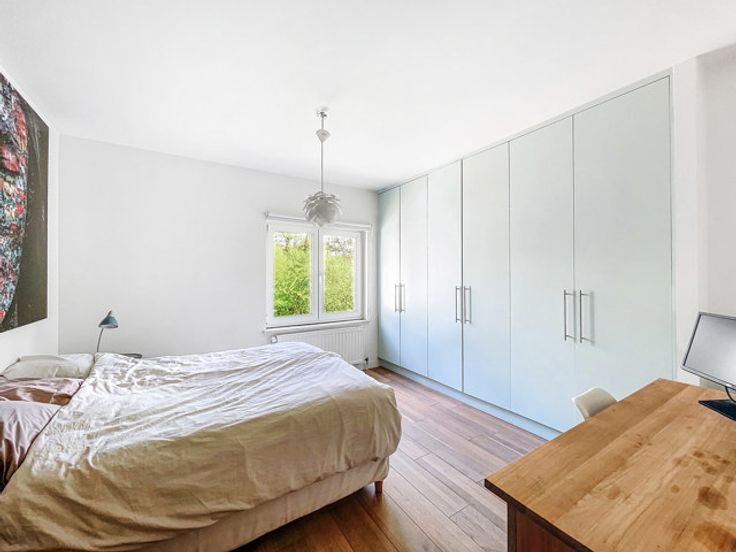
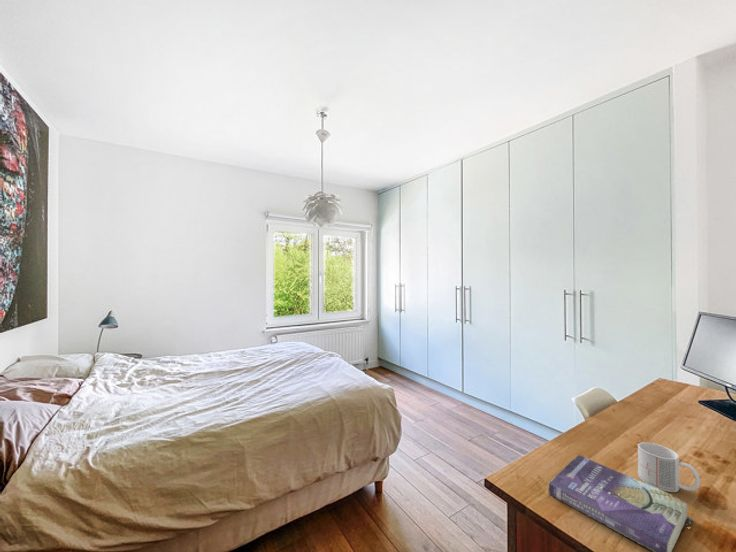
+ mug [637,441,701,493]
+ book [547,454,693,552]
